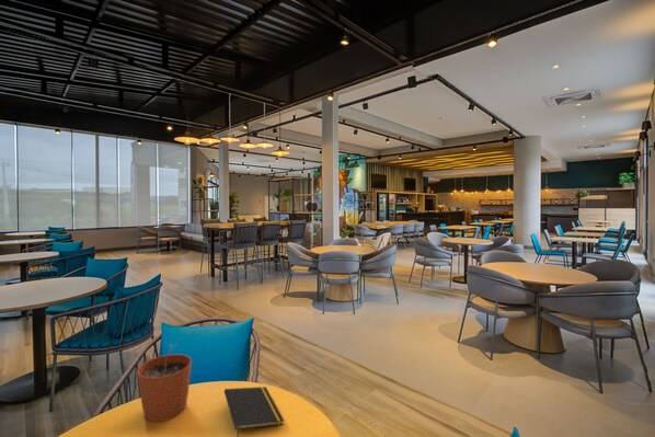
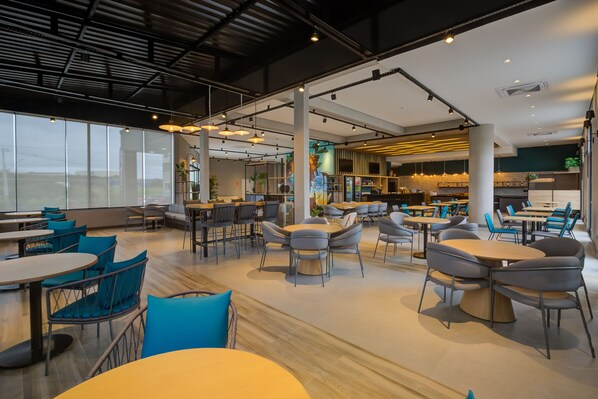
- notepad [223,386,285,437]
- plant pot [136,342,193,423]
